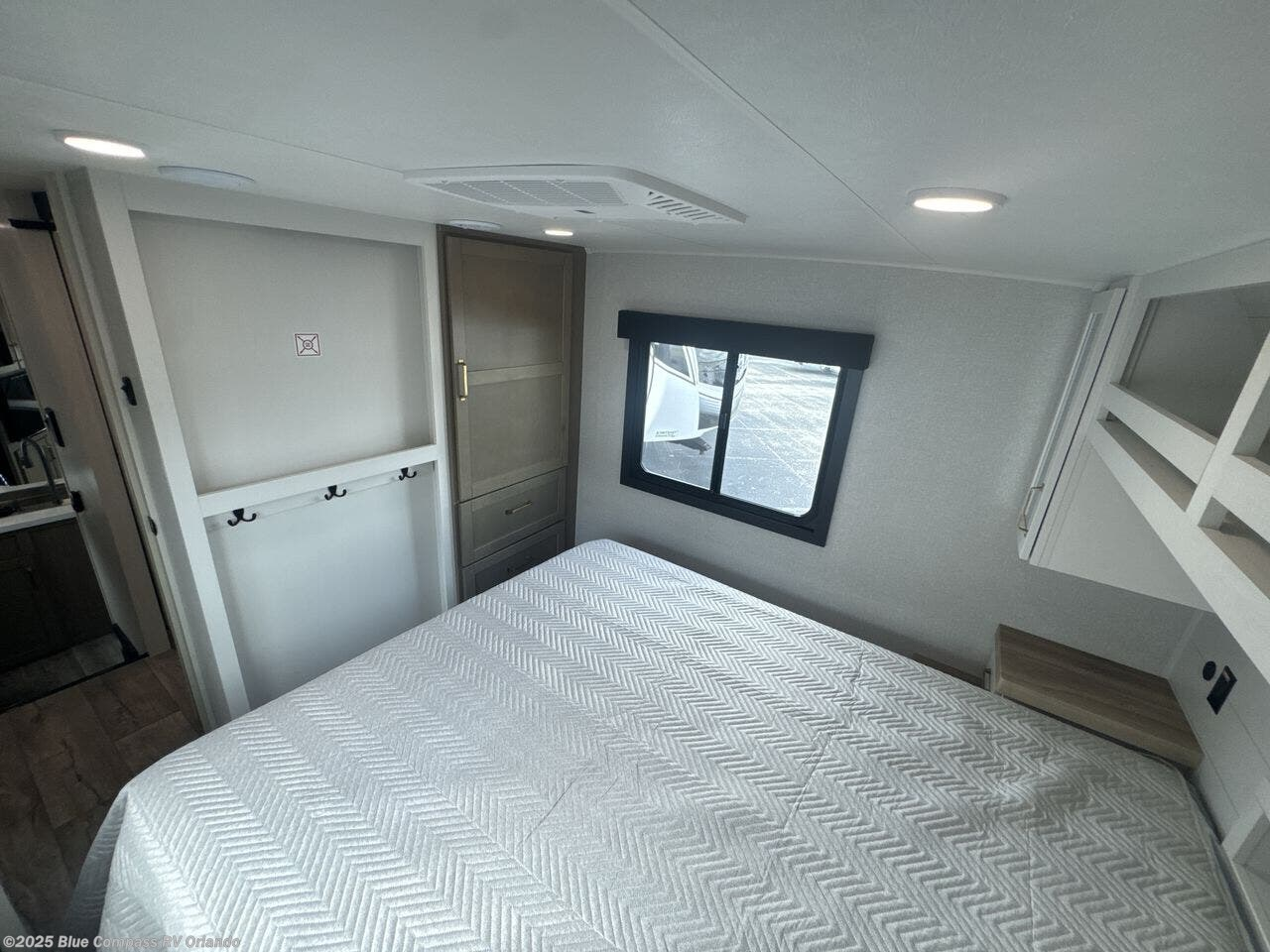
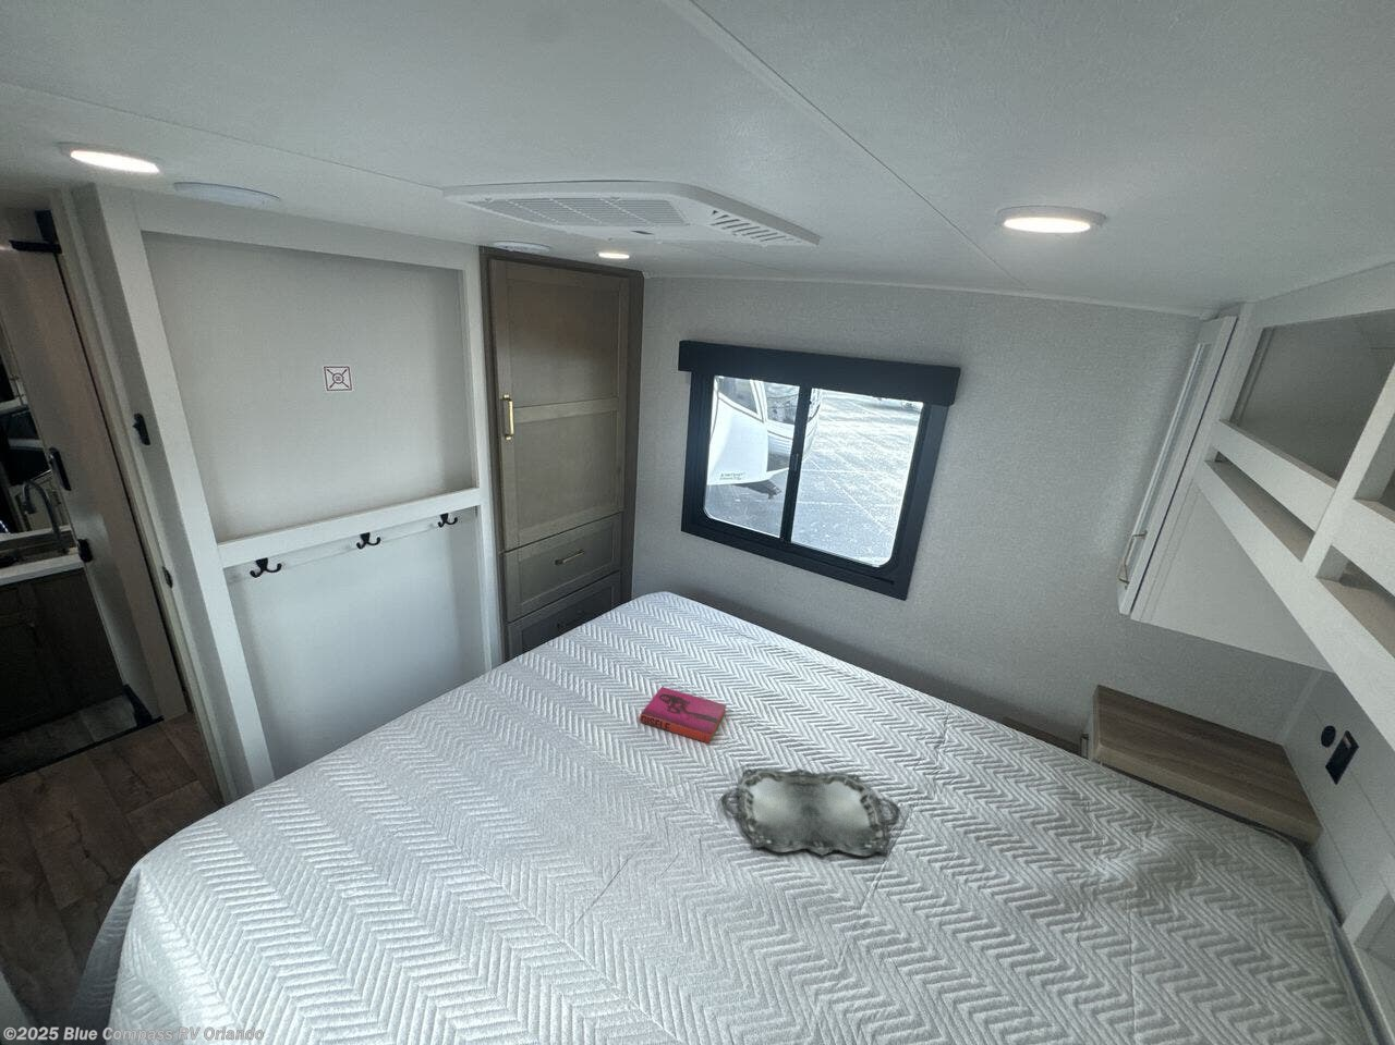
+ hardback book [638,686,728,744]
+ serving tray [721,767,902,857]
